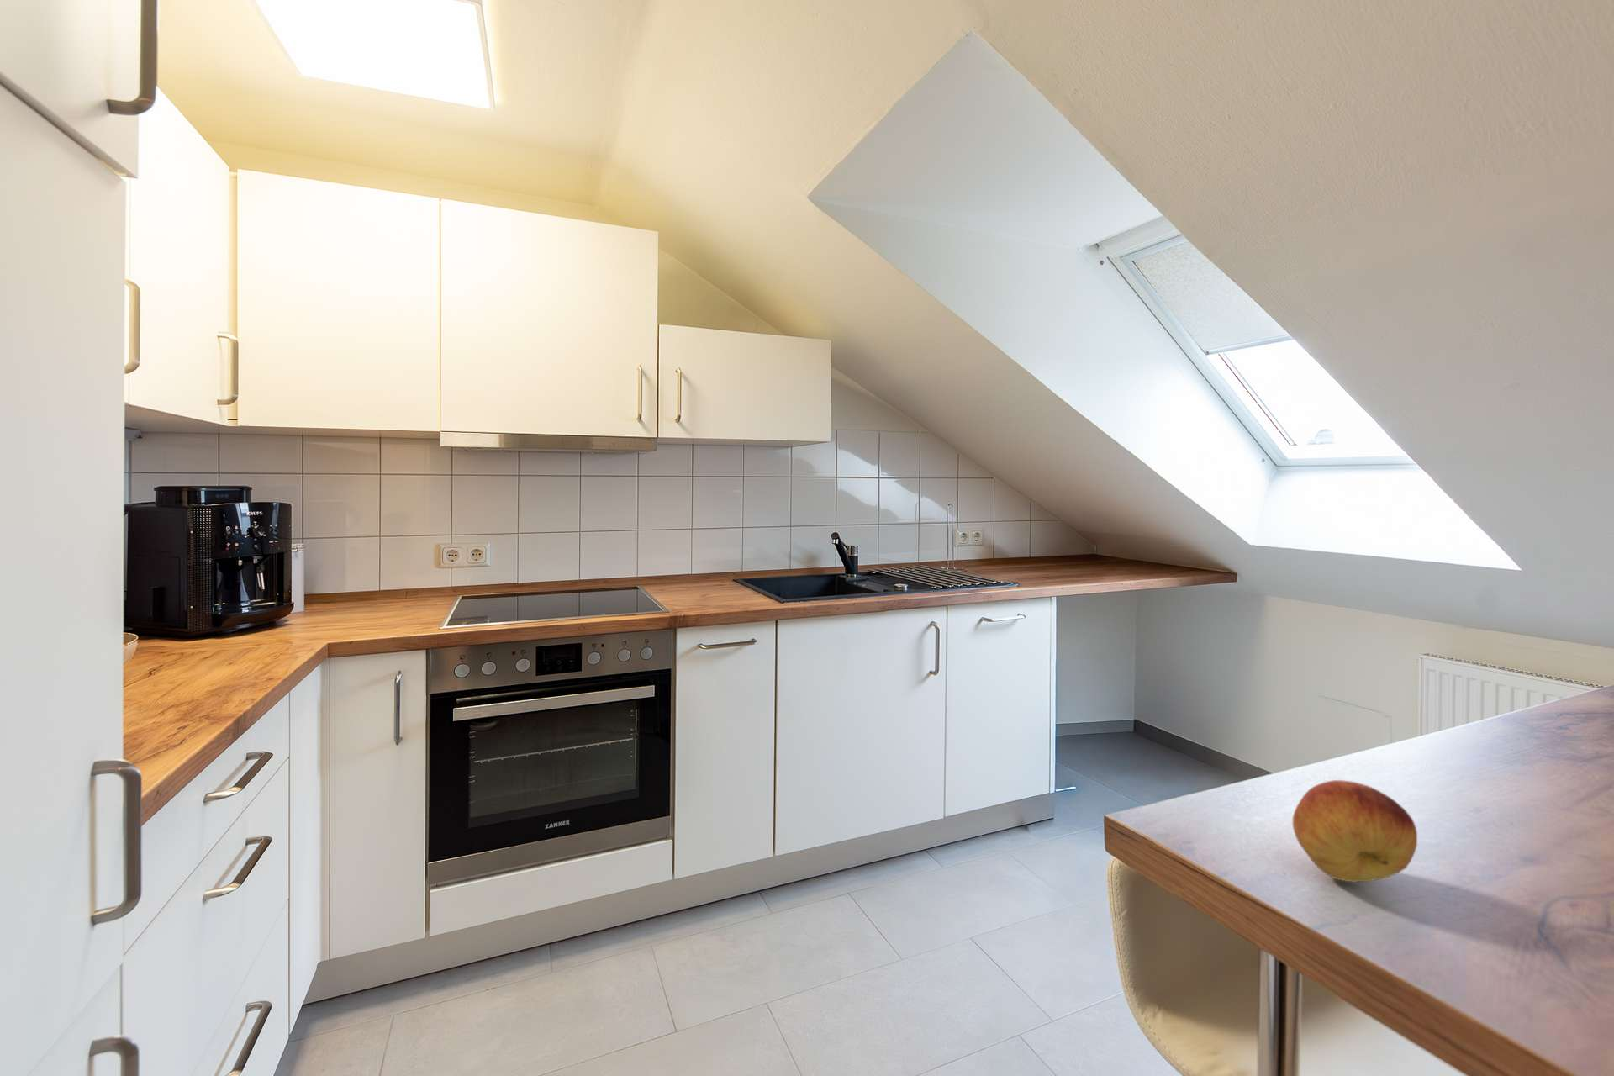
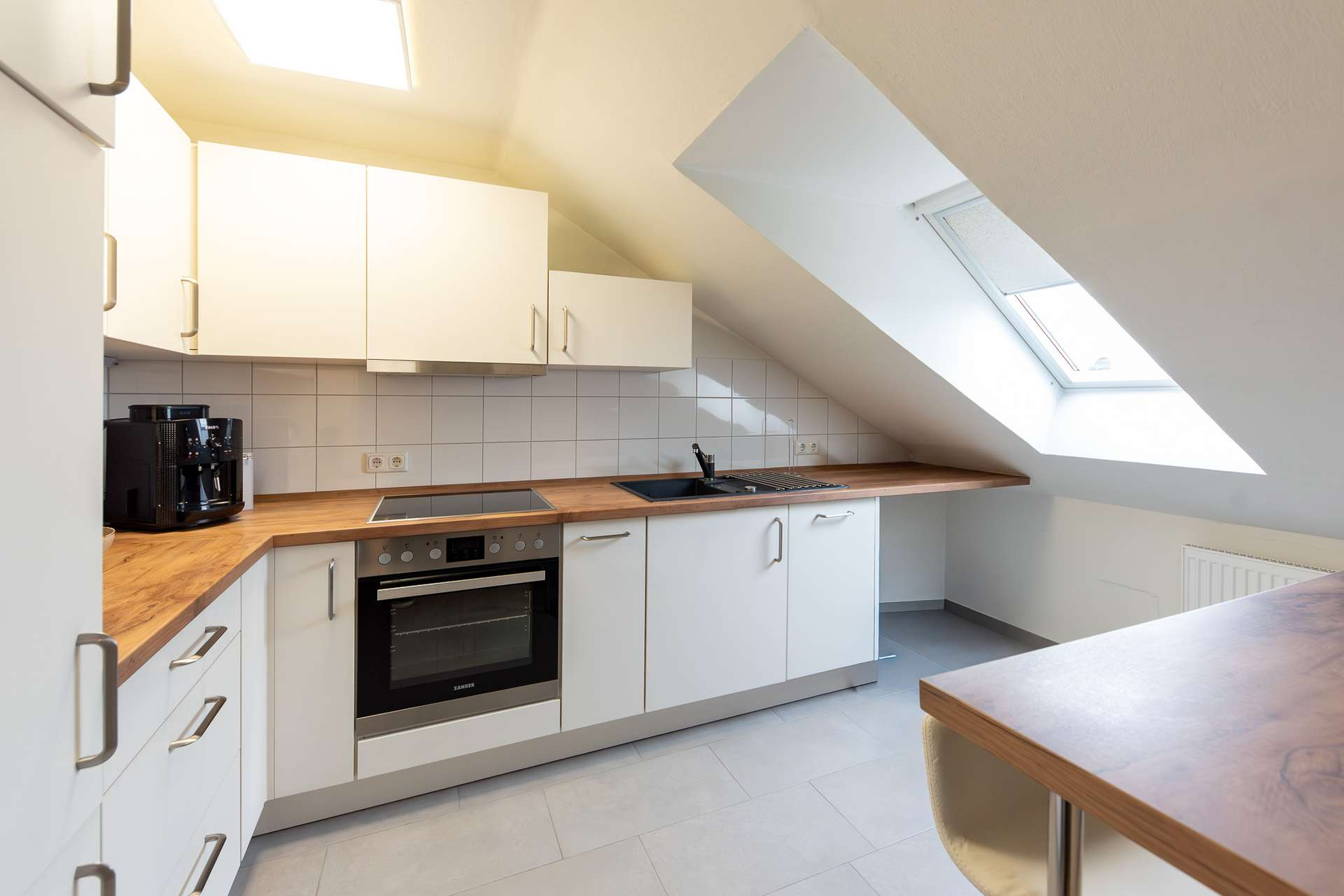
- fruit [1292,779,1418,884]
